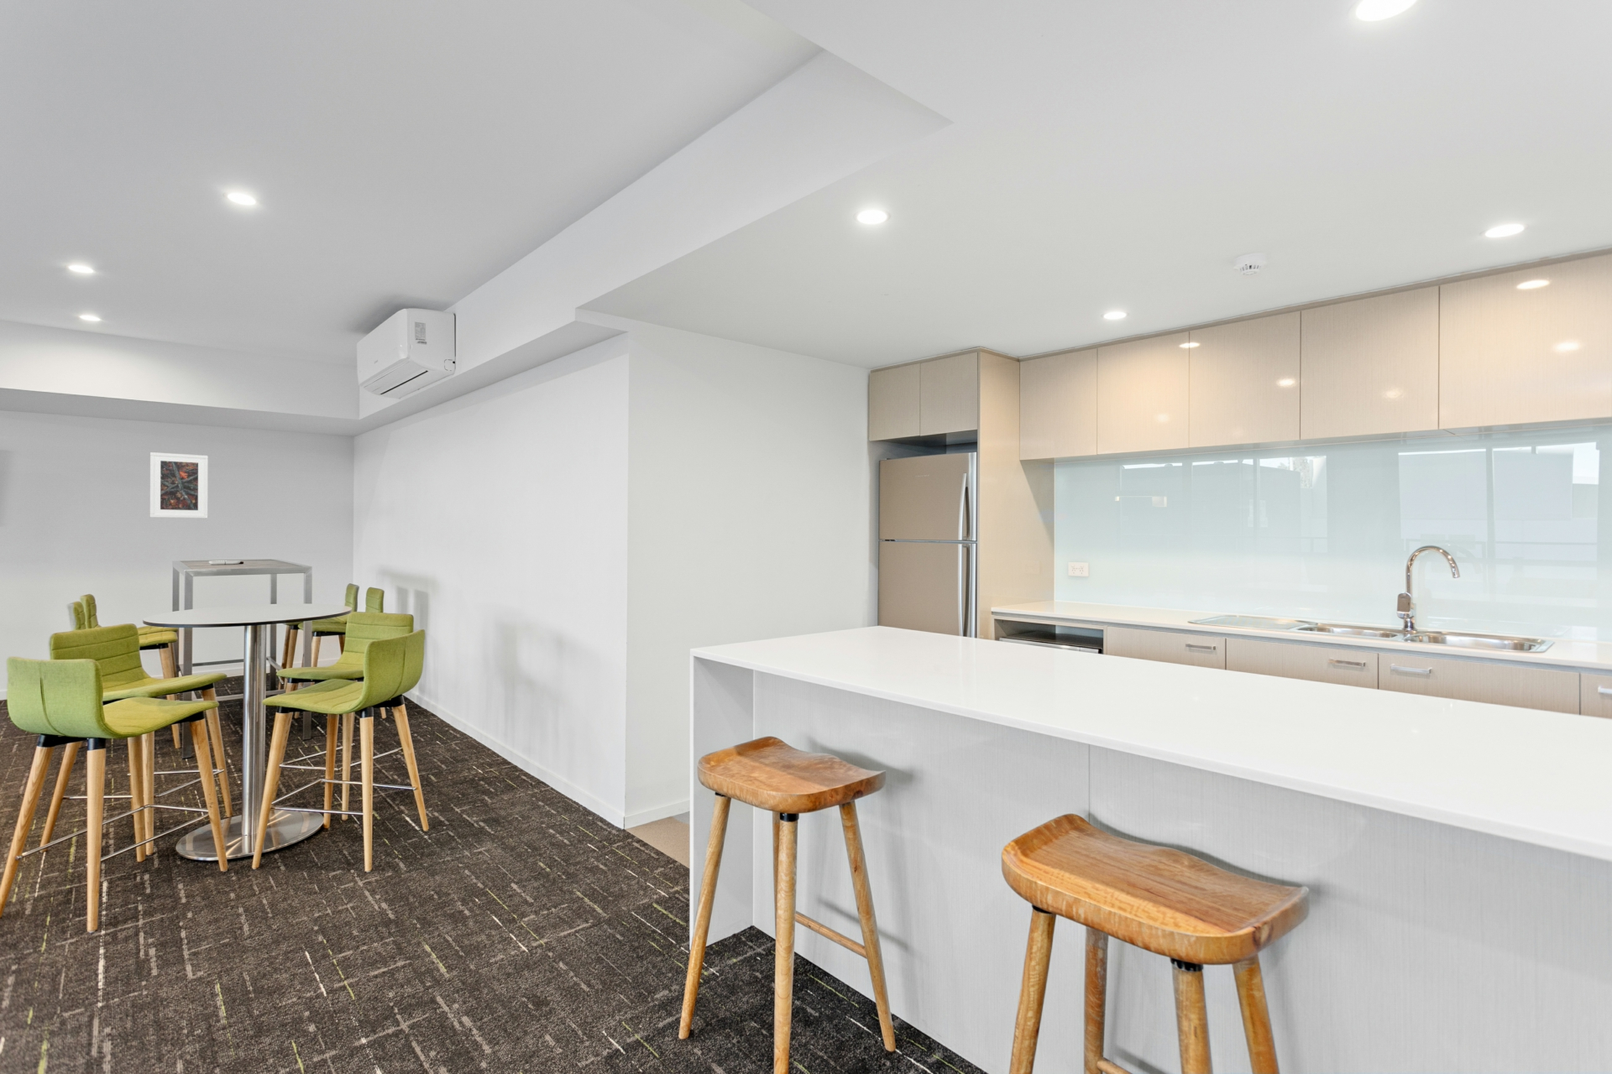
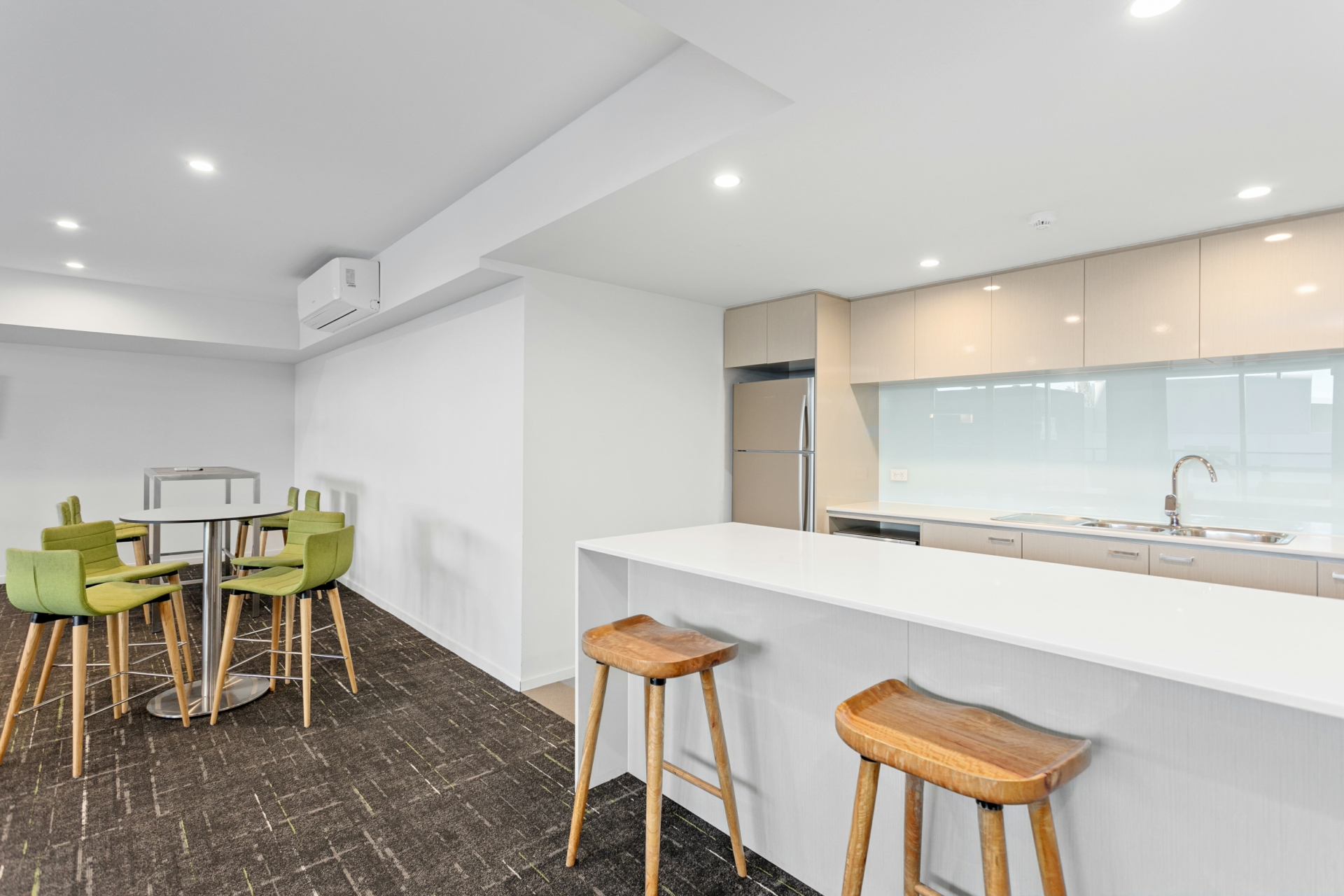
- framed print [150,452,209,519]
